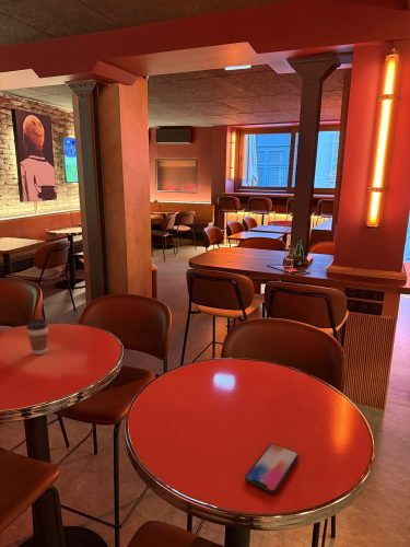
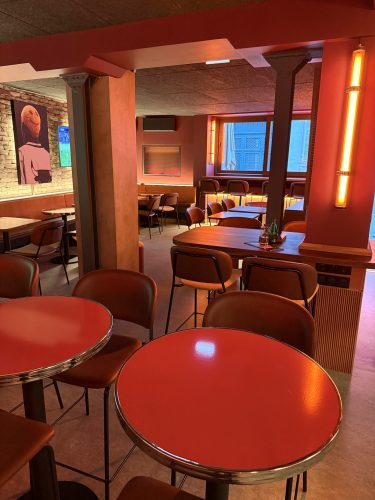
- smartphone [244,442,300,494]
- coffee cup [26,318,49,356]
